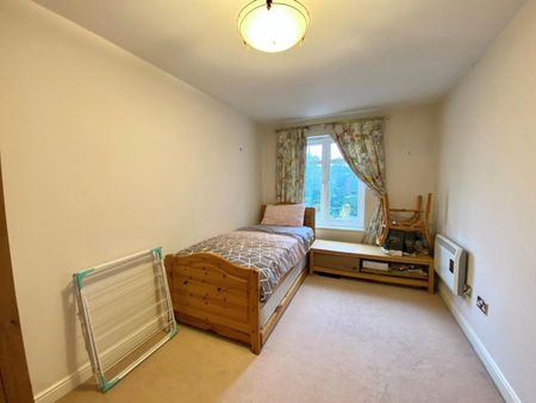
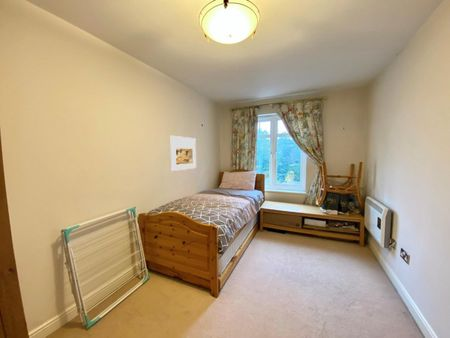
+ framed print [170,135,197,172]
